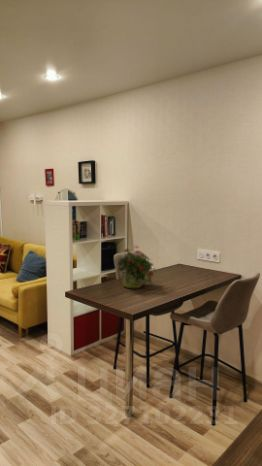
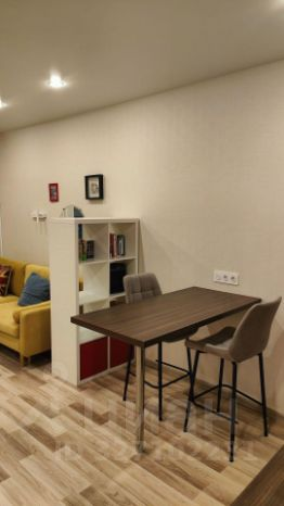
- potted plant [116,244,157,289]
